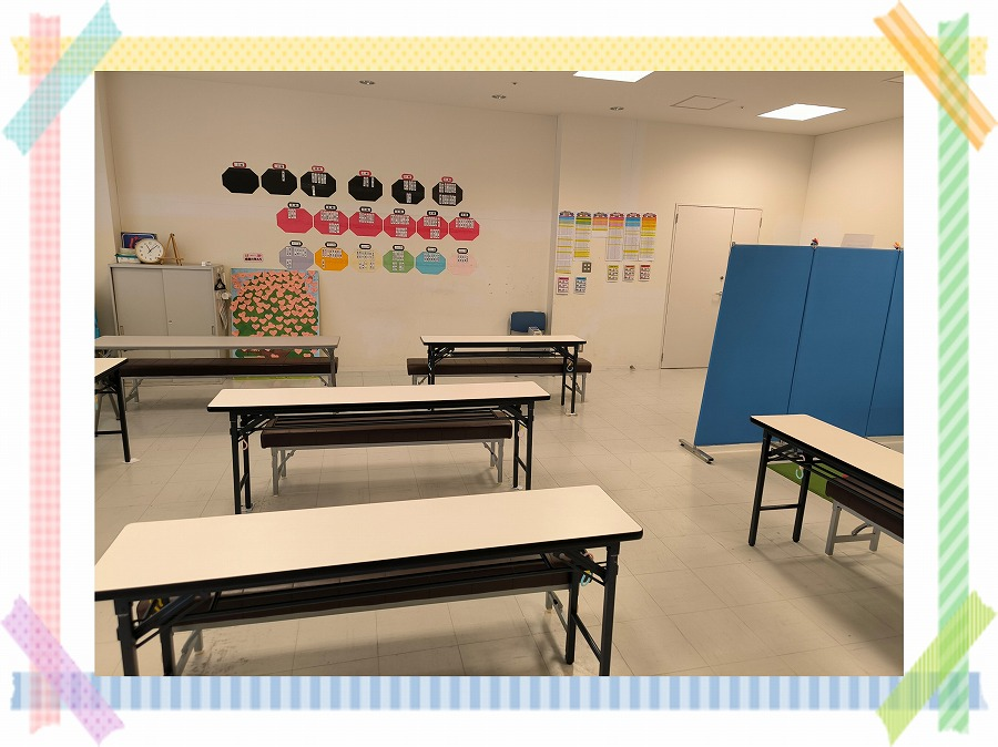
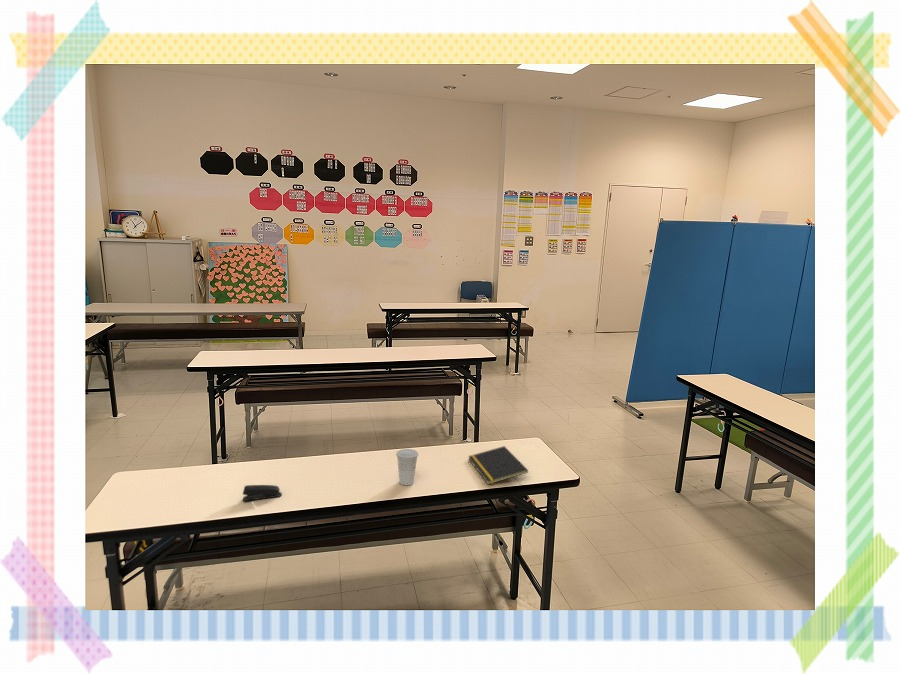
+ notepad [467,445,529,485]
+ cup [395,448,419,487]
+ stapler [242,484,283,502]
